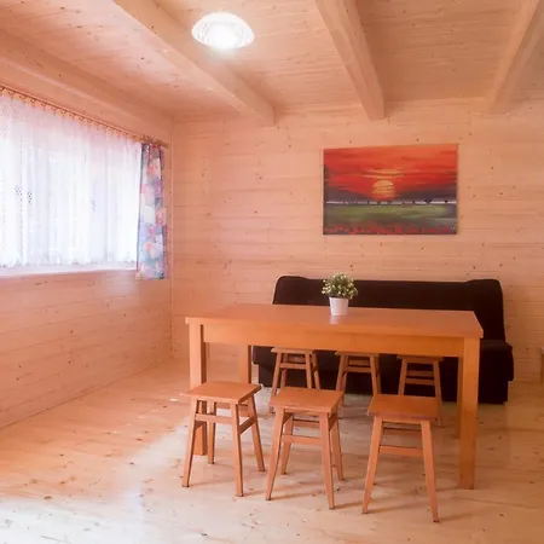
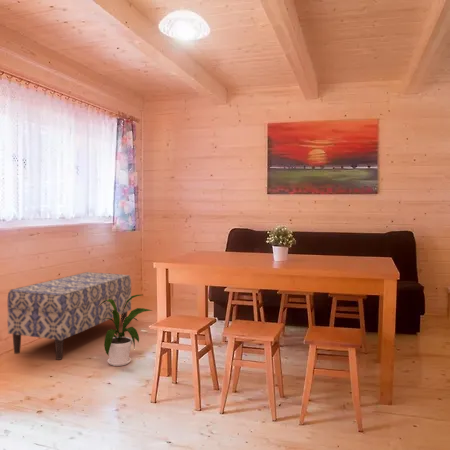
+ bench [6,271,132,361]
+ house plant [99,294,153,367]
